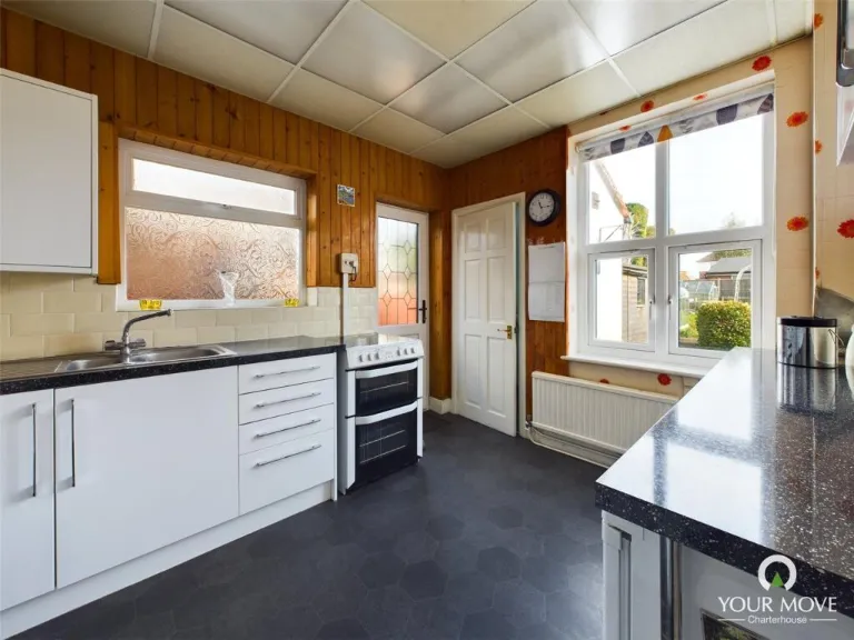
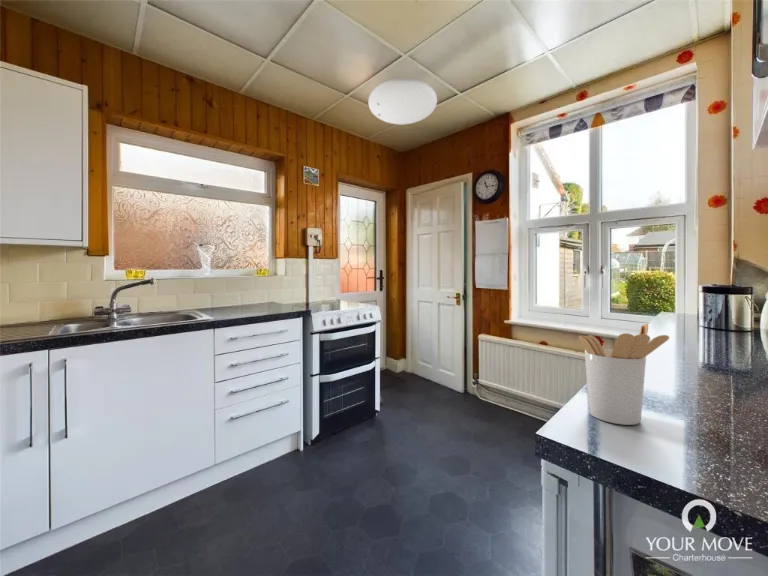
+ ceiling light [367,77,438,125]
+ utensil holder [578,323,670,426]
